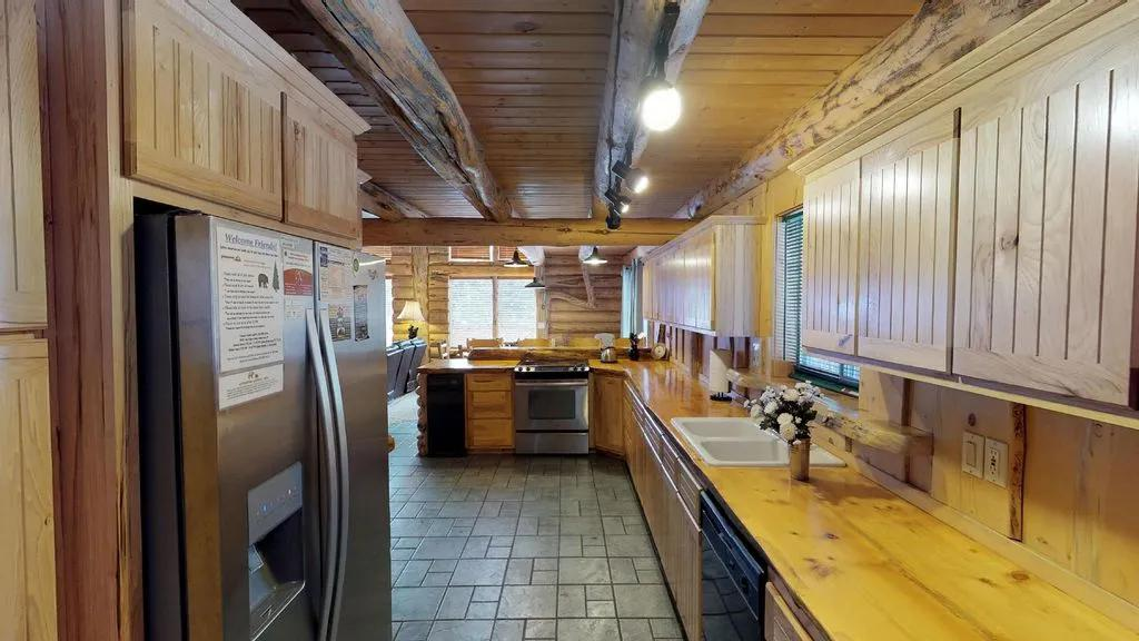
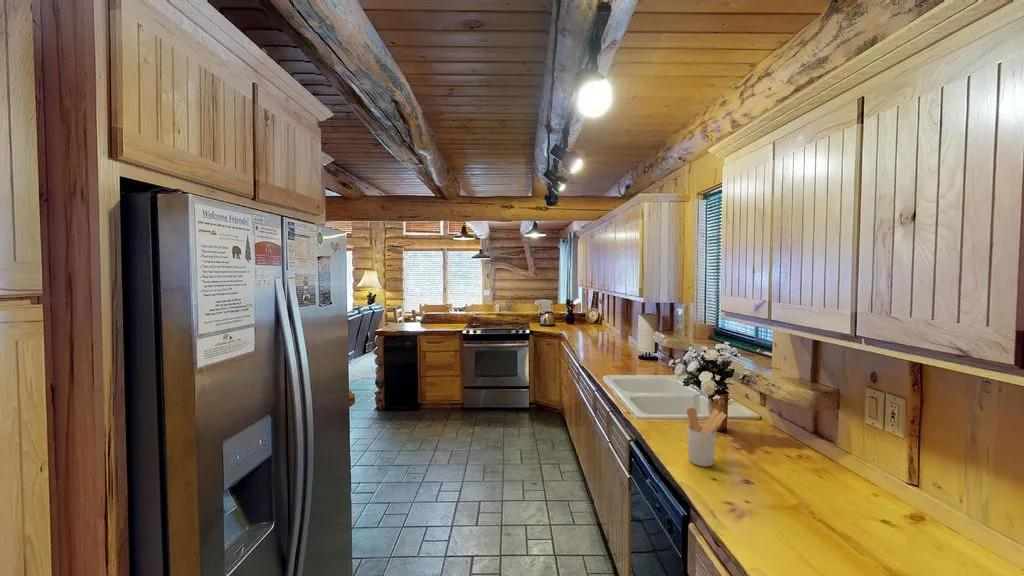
+ utensil holder [686,406,727,468]
